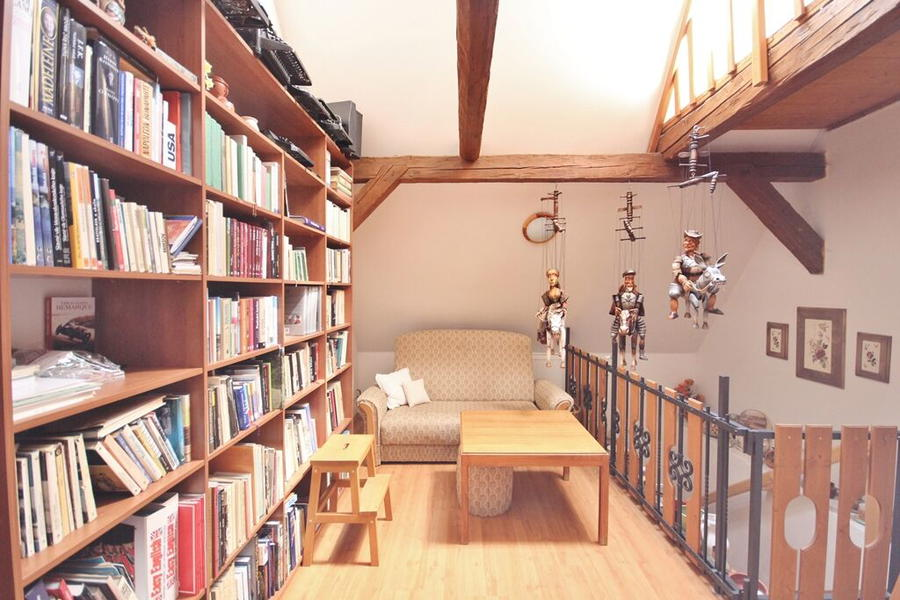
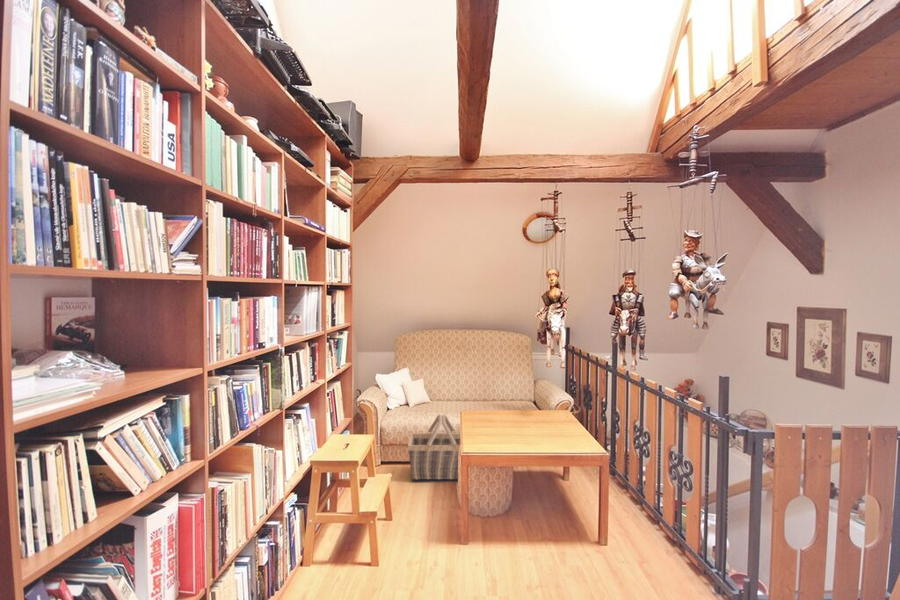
+ basket [407,413,461,483]
